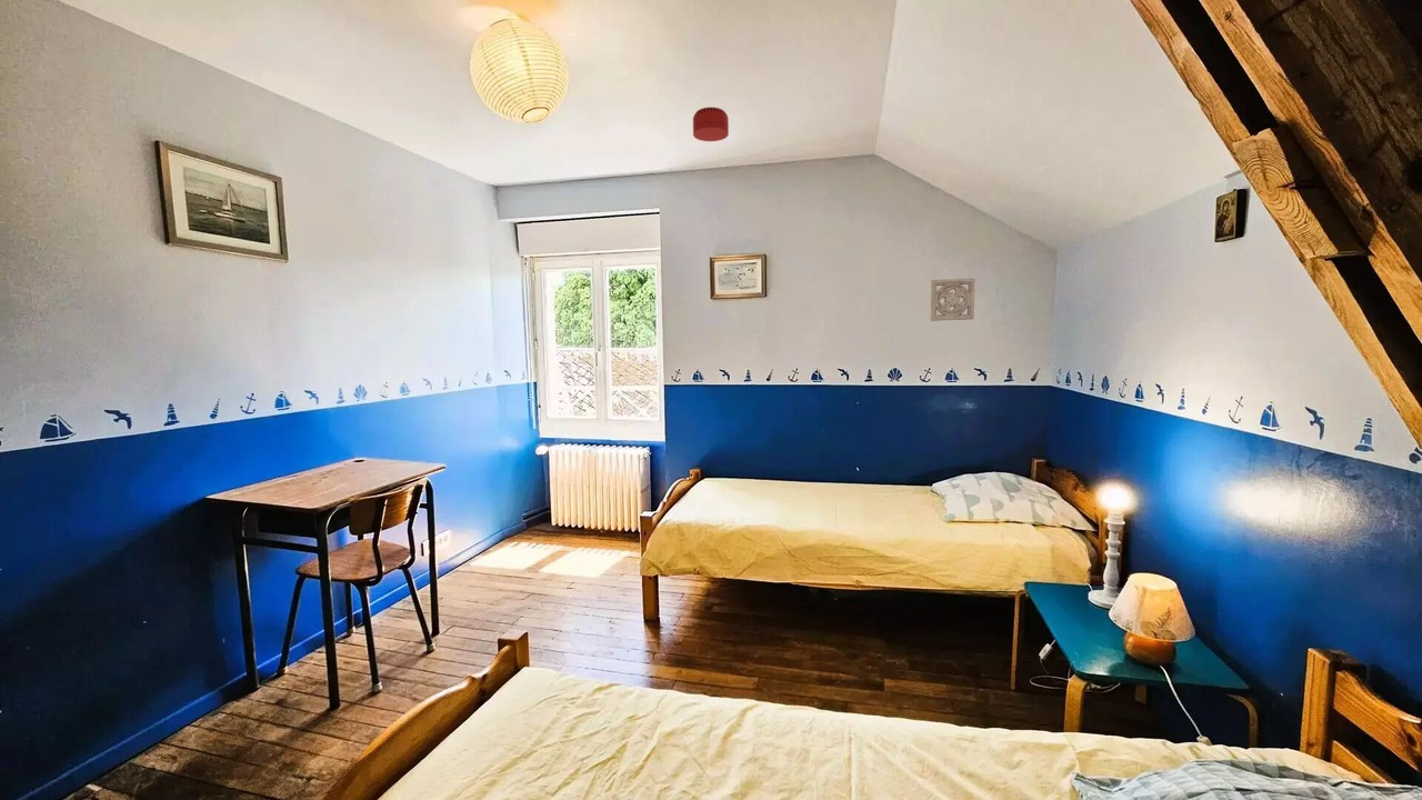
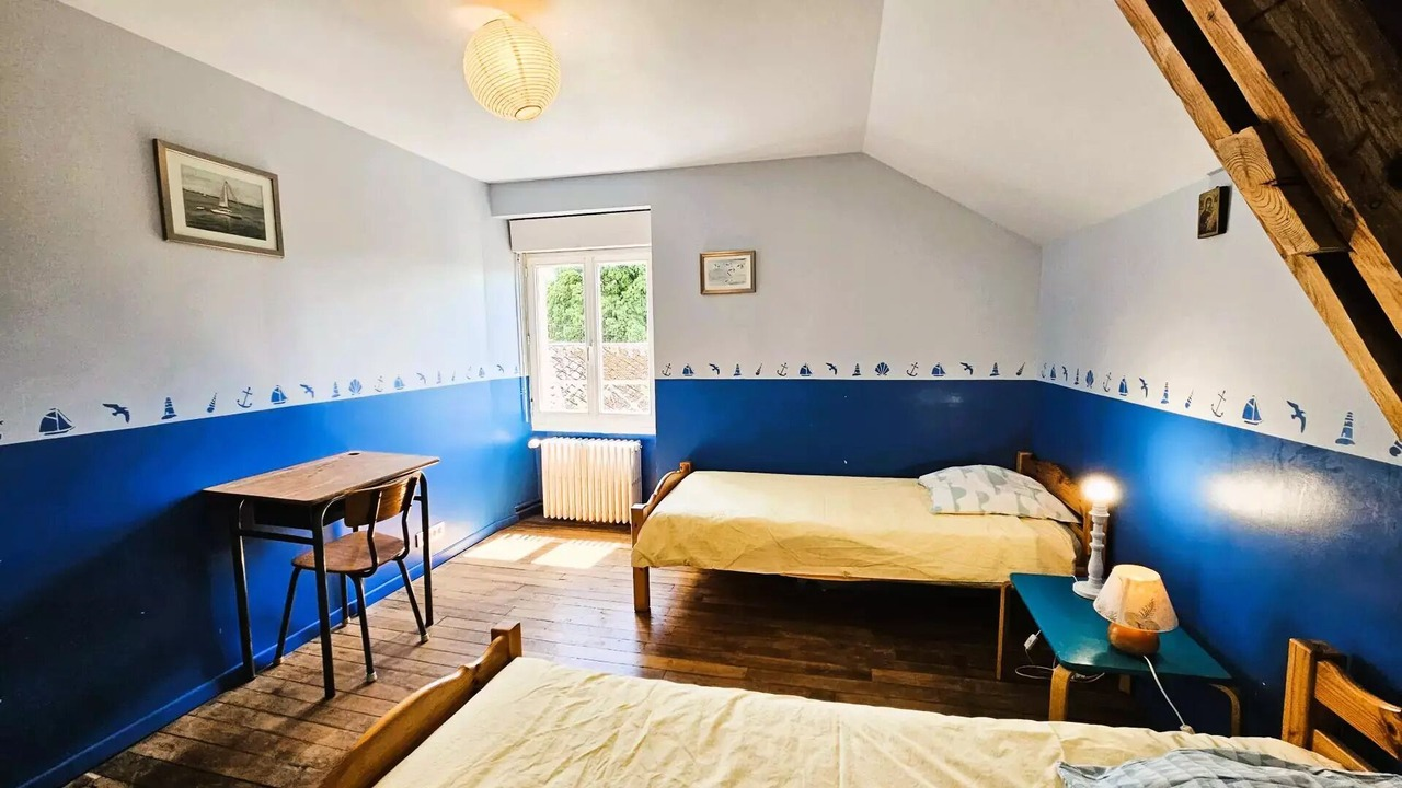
- wall ornament [930,278,975,322]
- smoke detector [692,106,730,142]
